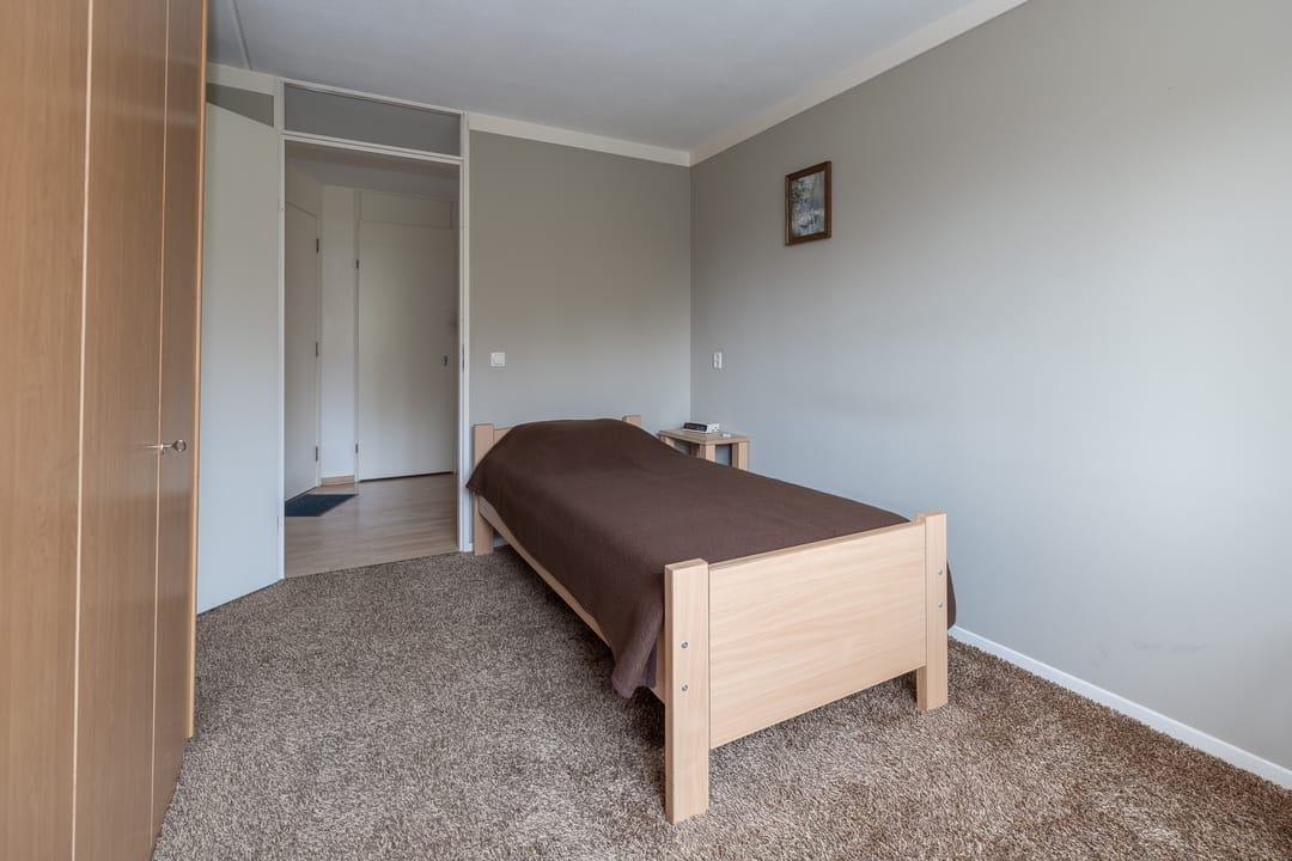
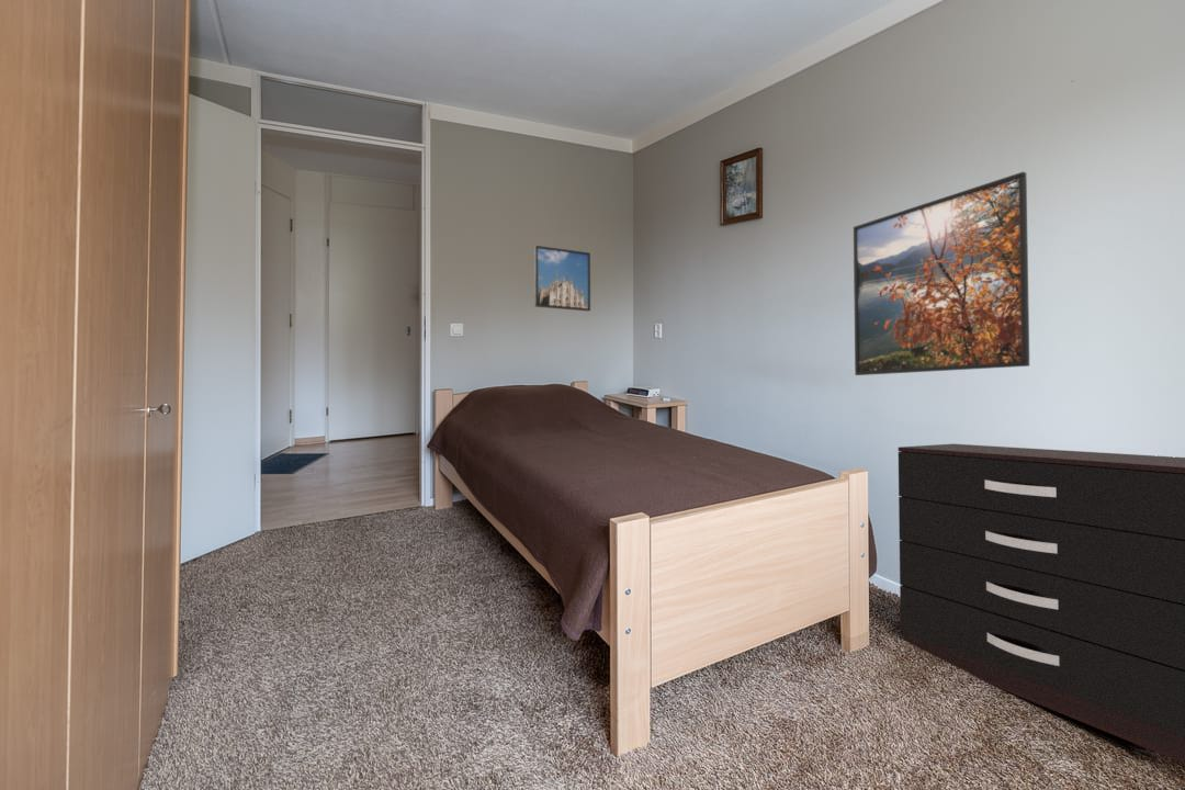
+ dresser [898,442,1185,765]
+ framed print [853,171,1030,376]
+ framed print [533,245,591,313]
